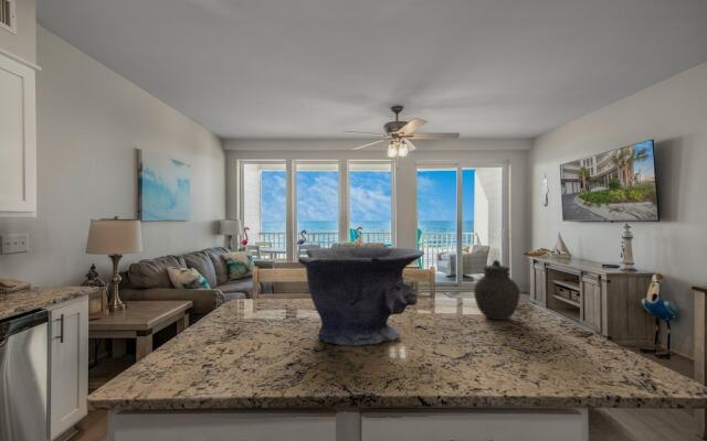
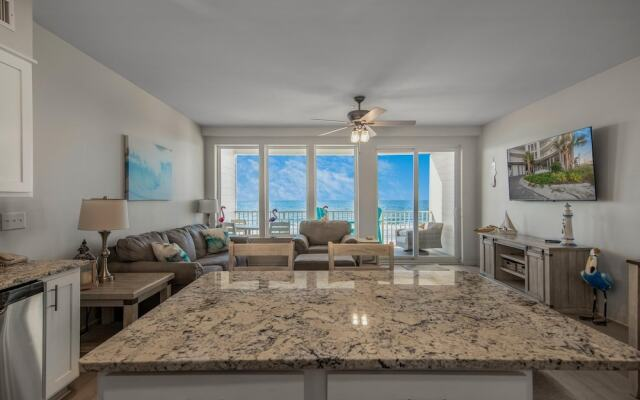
- decorative bowl [297,246,425,346]
- jar [473,259,521,321]
